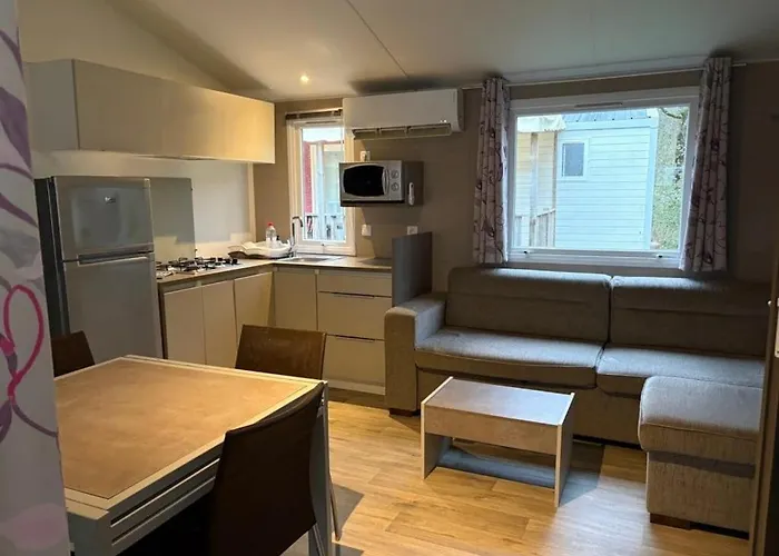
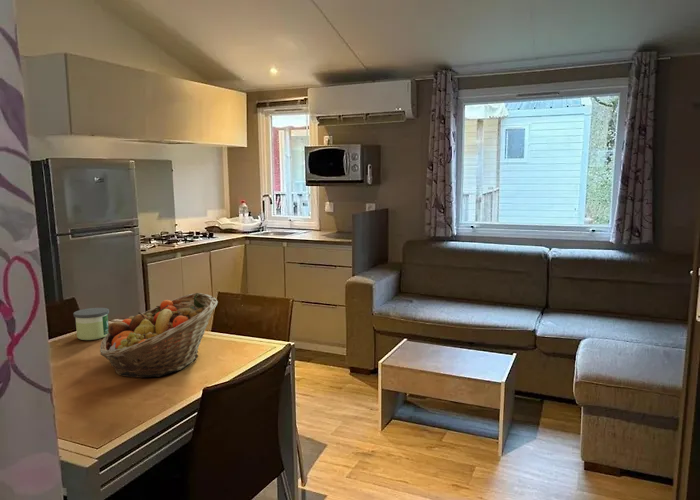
+ candle [73,307,110,341]
+ fruit basket [99,292,219,378]
